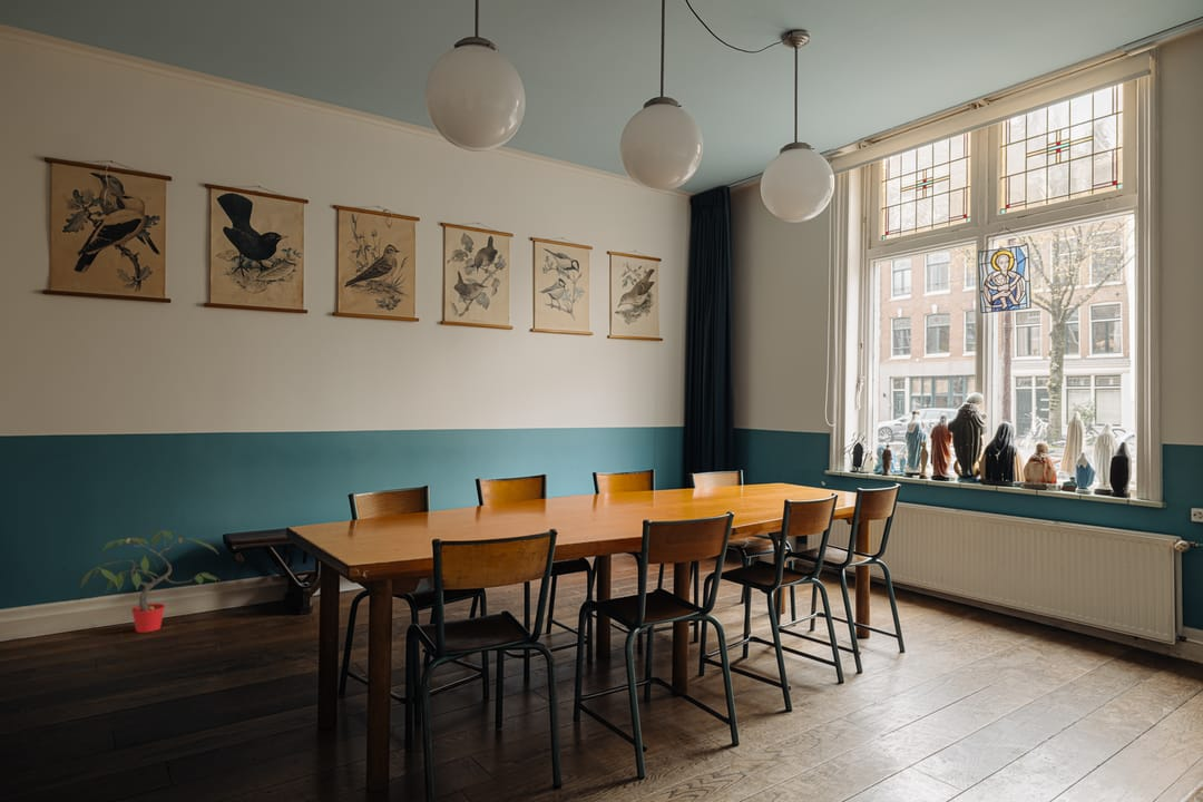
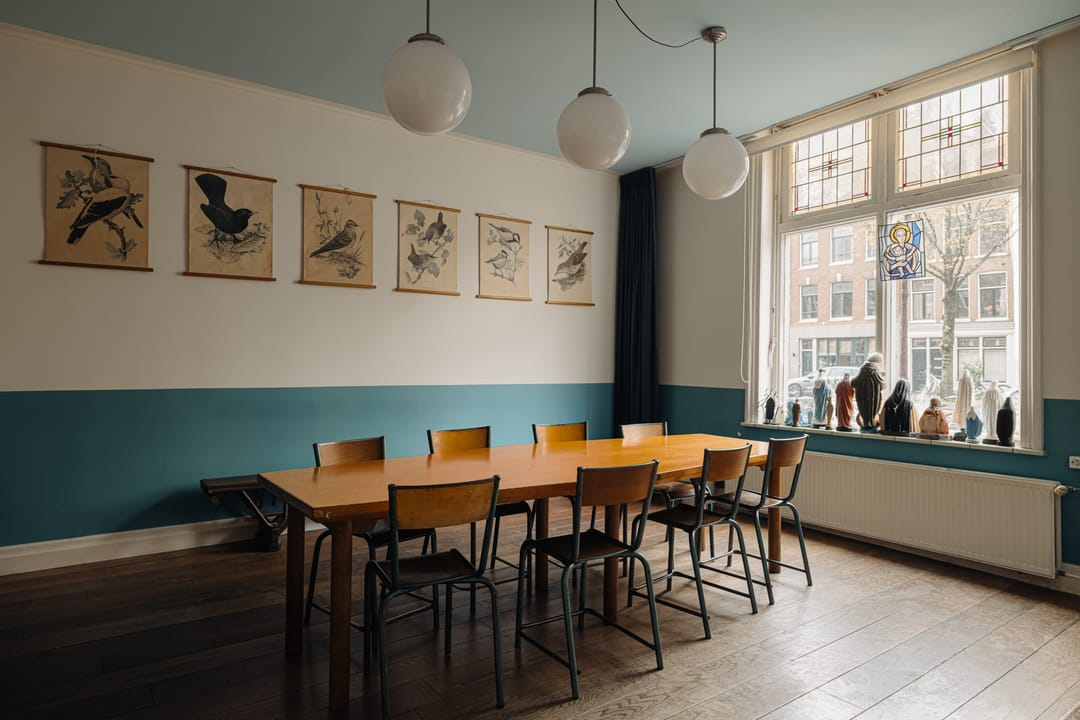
- potted plant [79,529,219,634]
